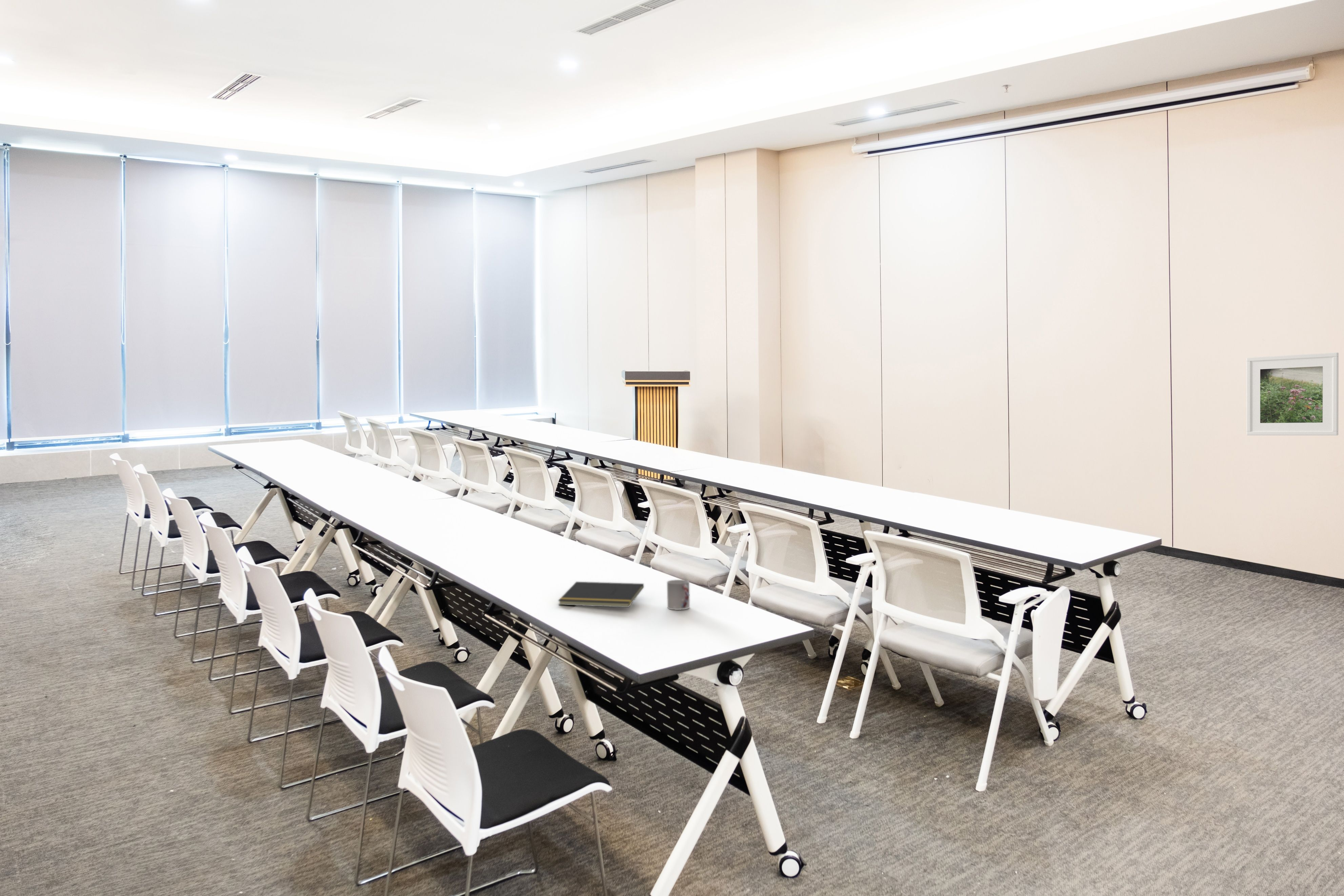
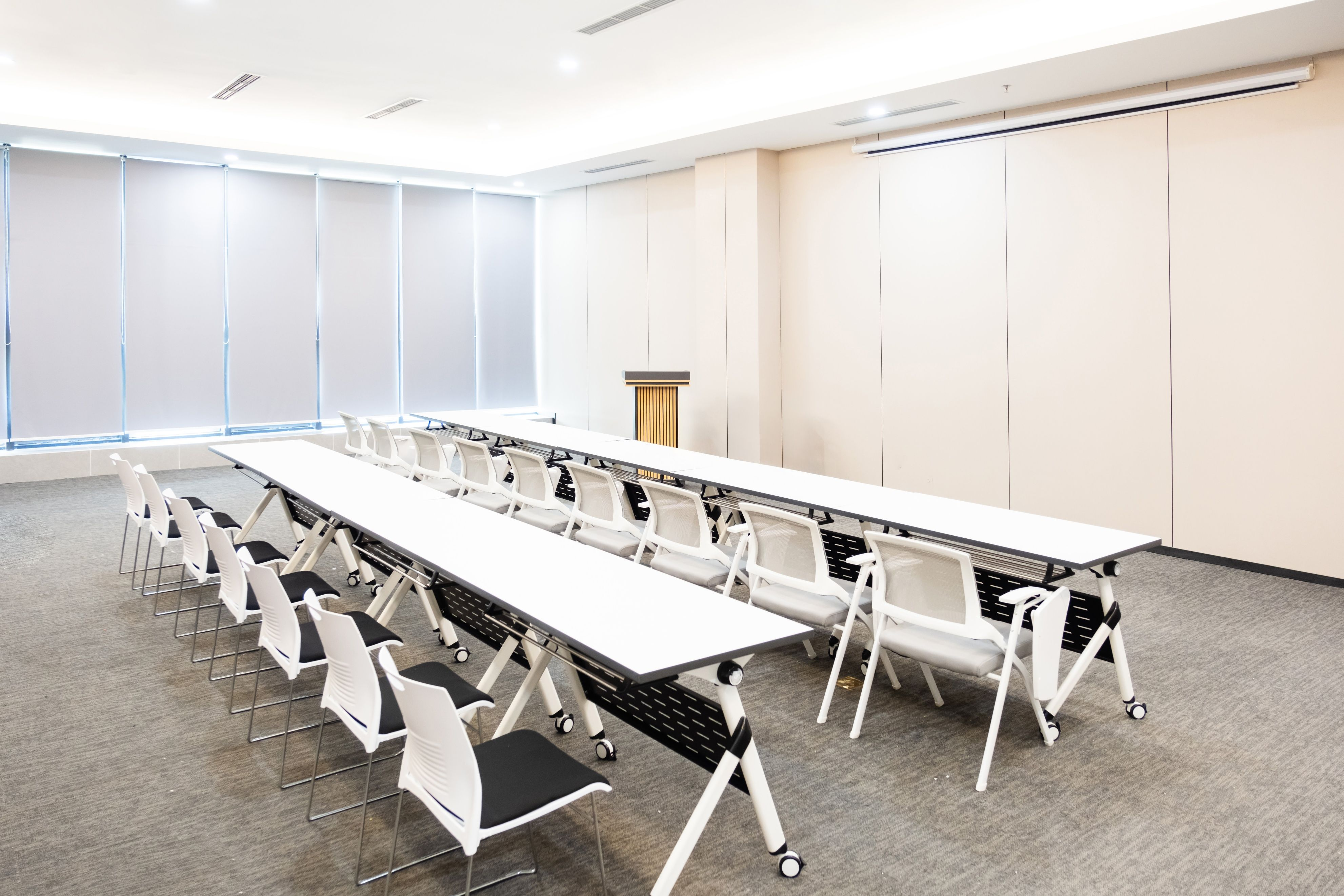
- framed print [1246,352,1339,436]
- notepad [558,581,644,608]
- cup [667,579,690,610]
